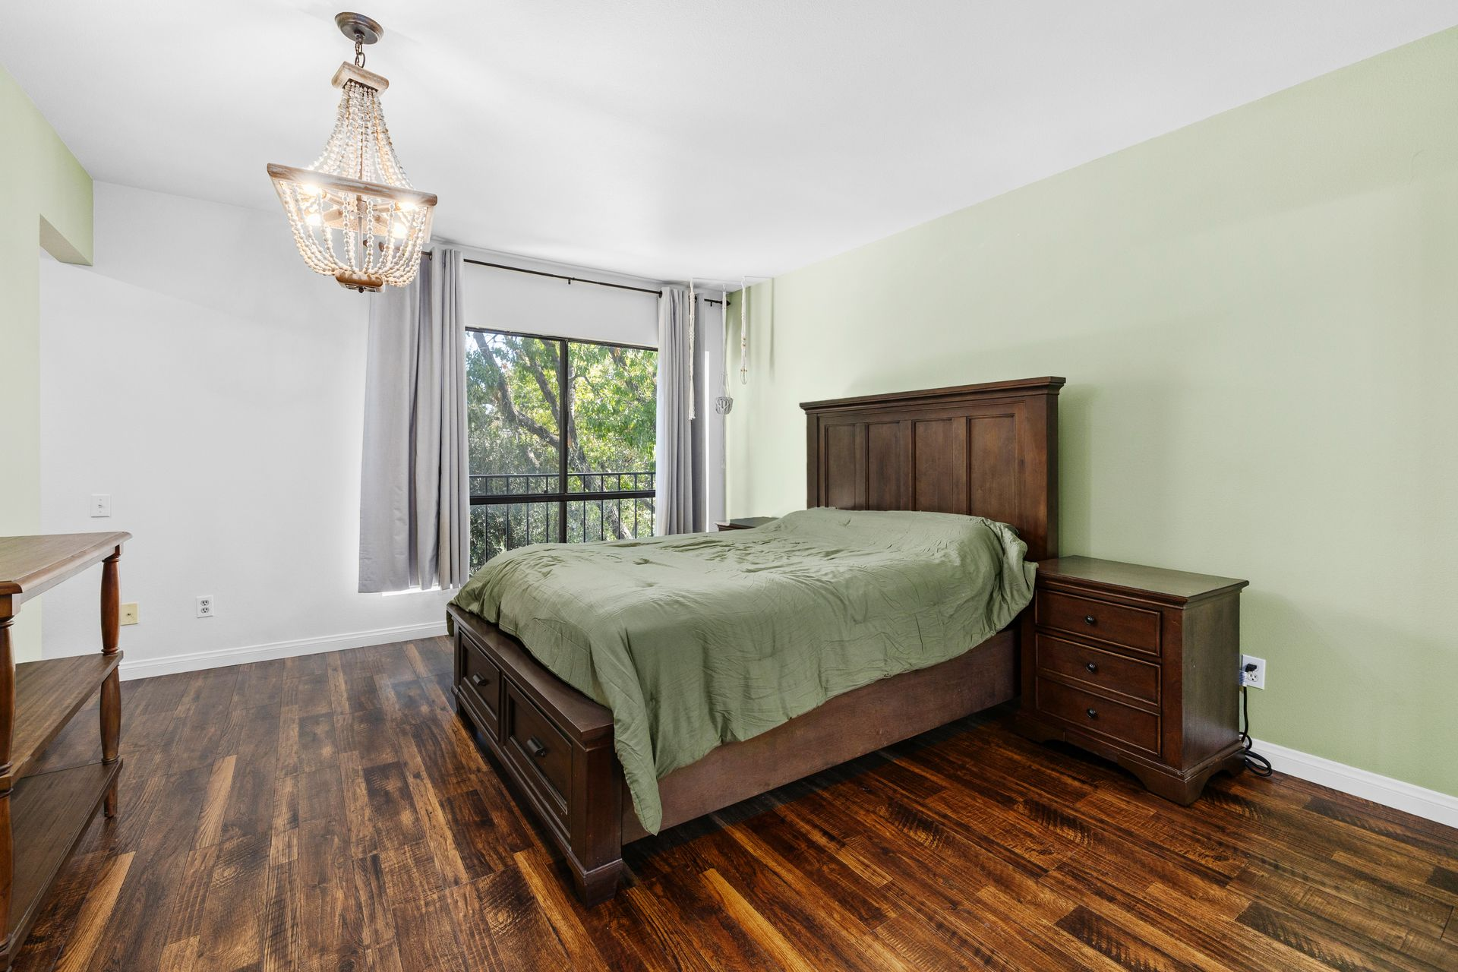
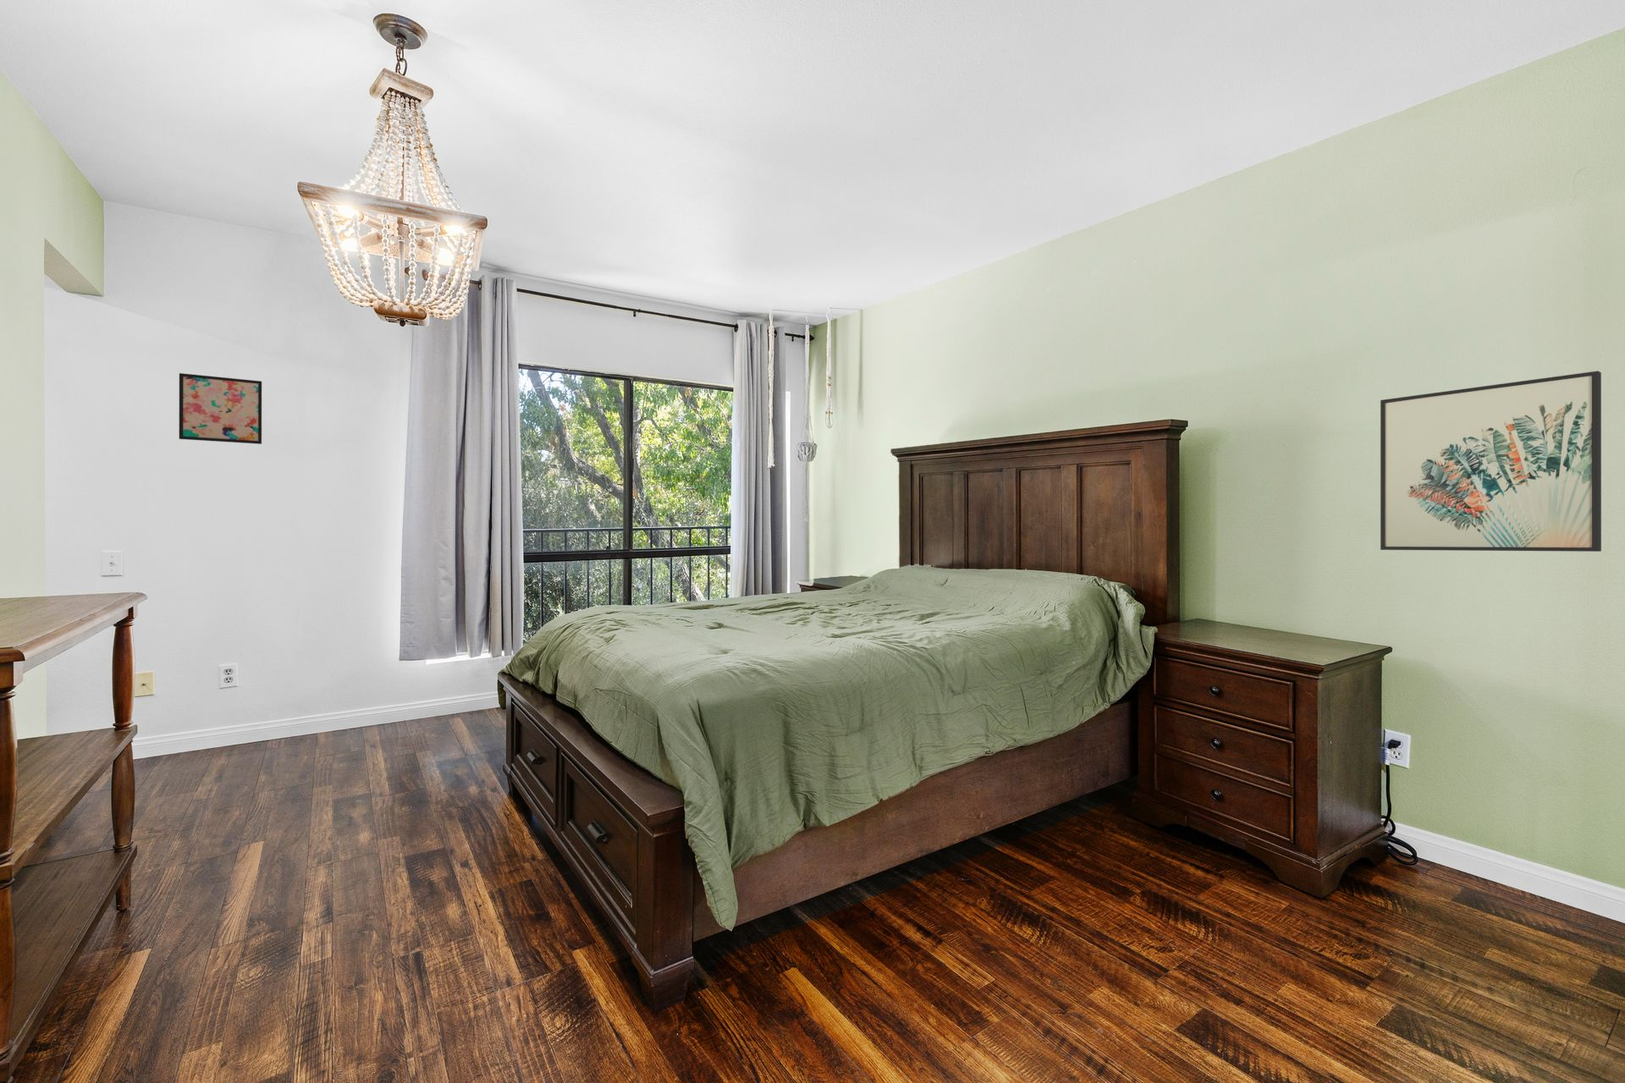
+ wall art [1380,370,1602,552]
+ wall art [179,372,262,445]
